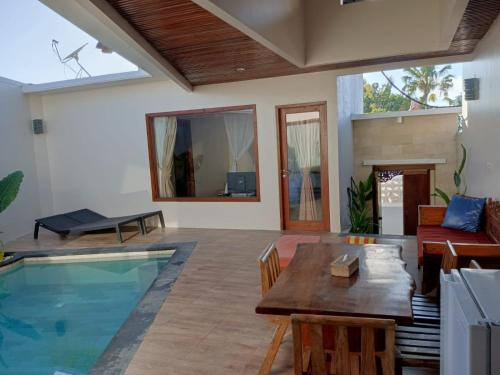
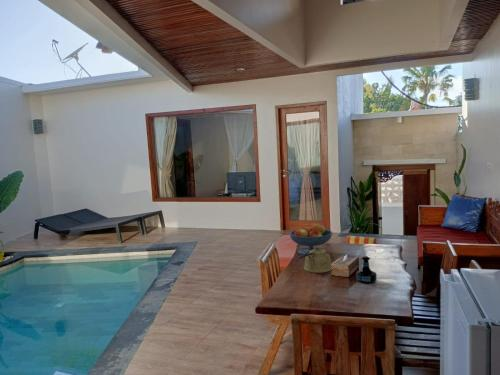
+ fruit bowl [288,222,333,255]
+ kettle [299,246,333,274]
+ tequila bottle [355,255,378,284]
